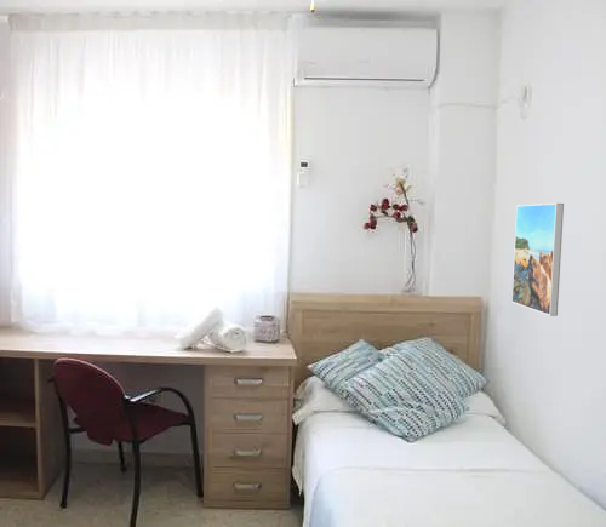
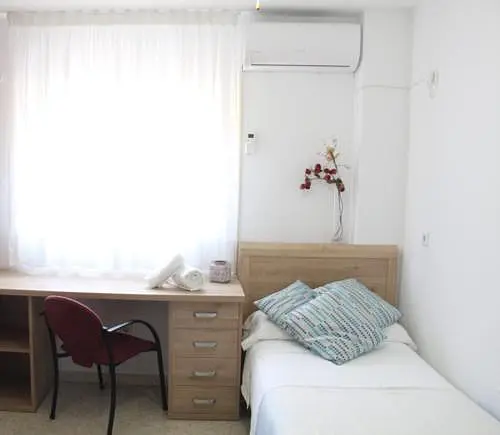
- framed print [510,202,565,317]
